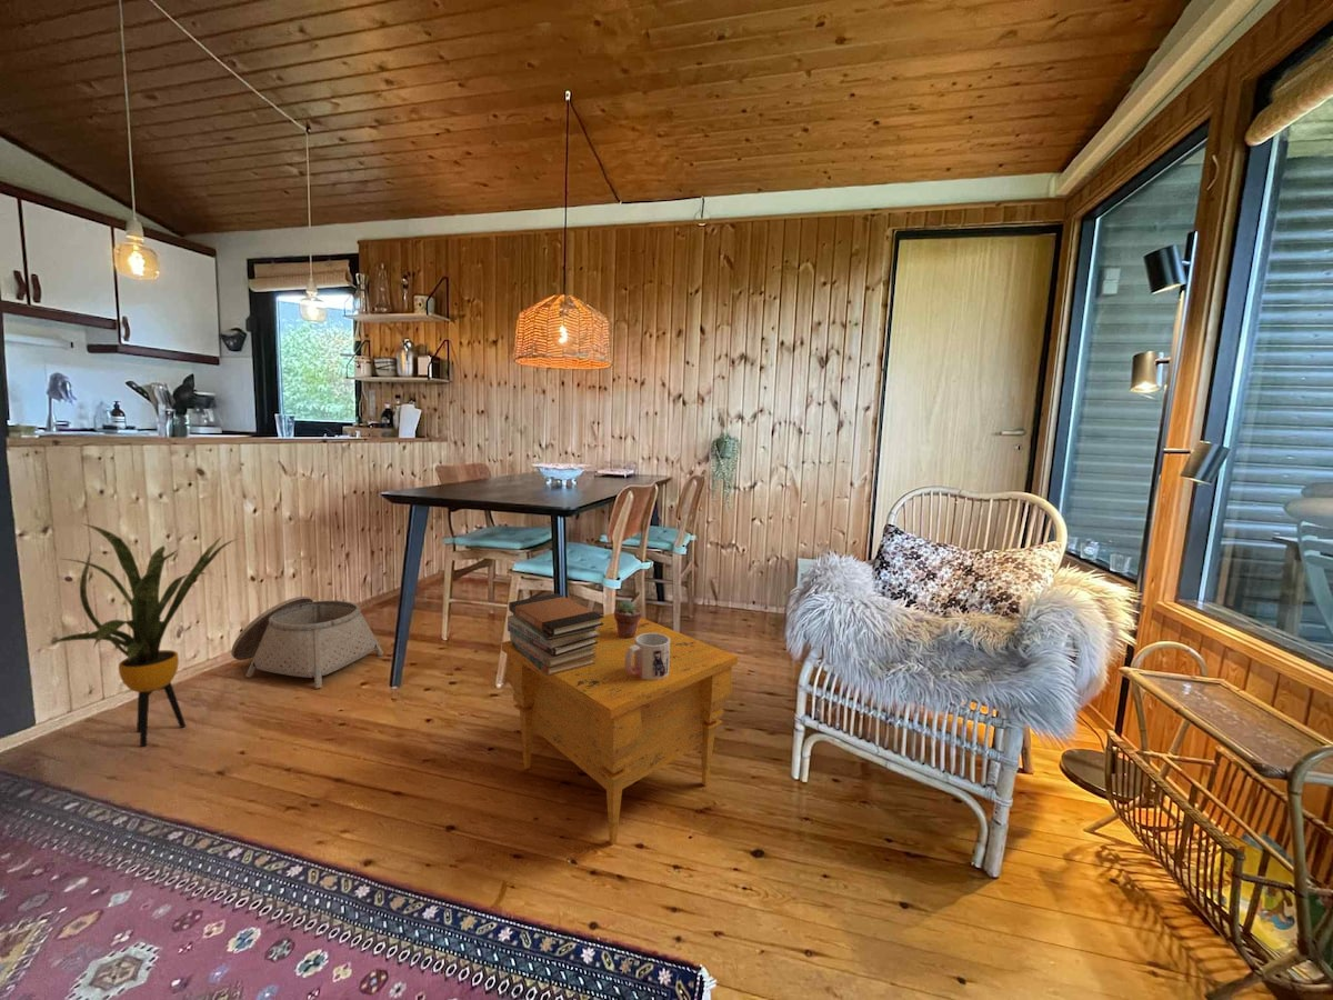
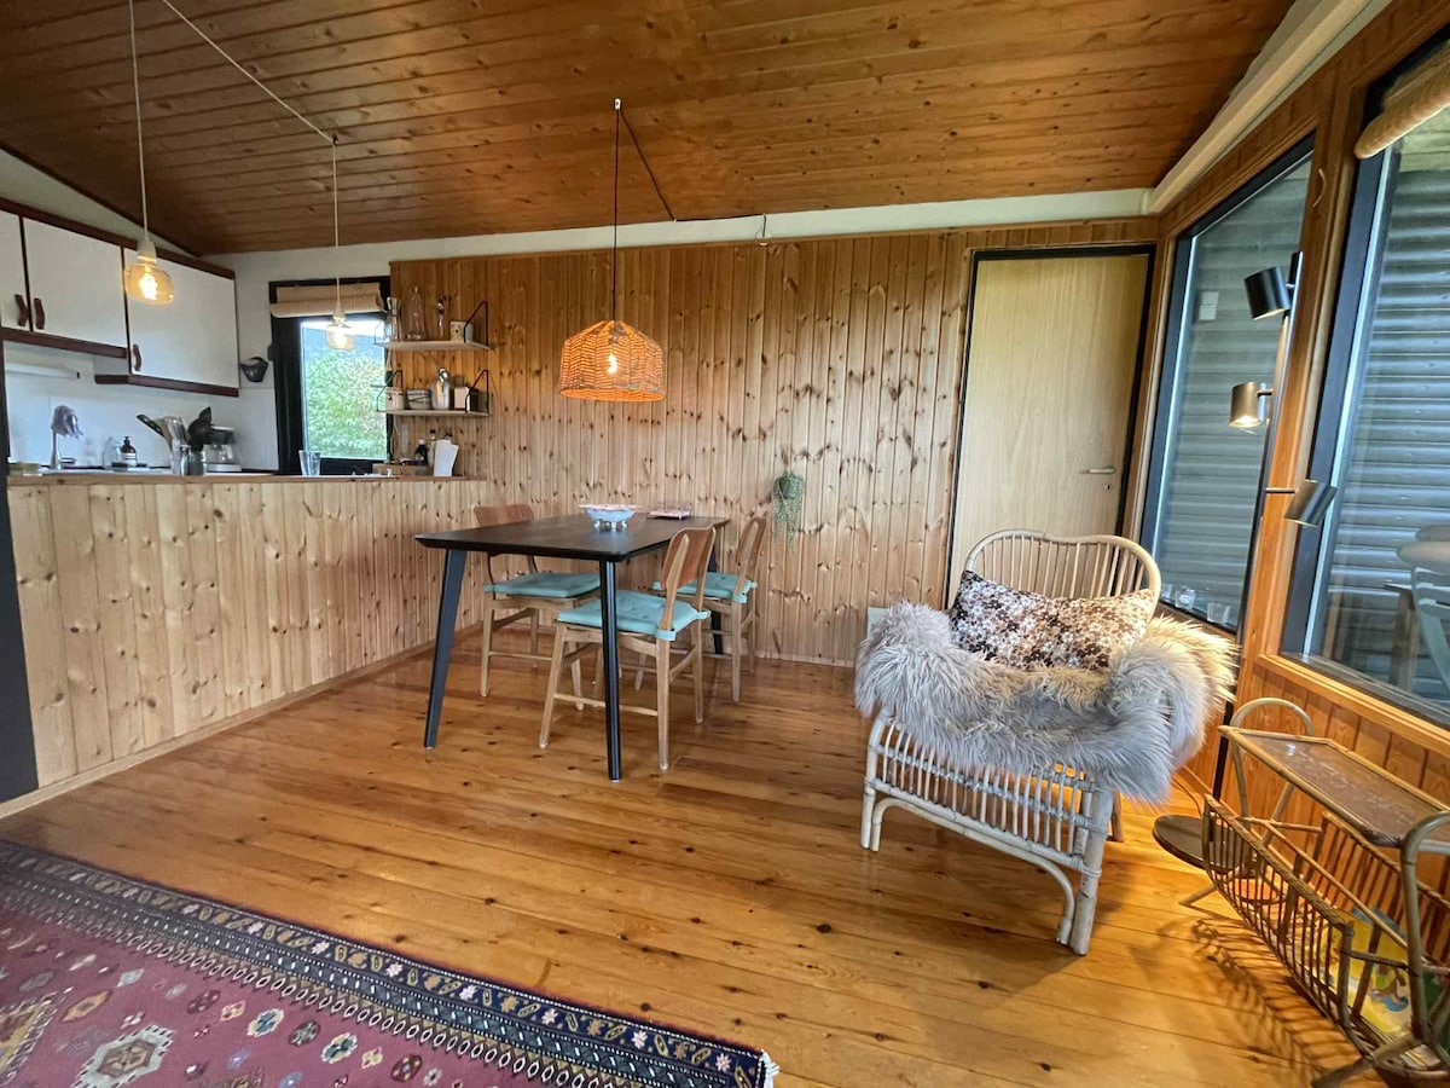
- nightstand [501,612,739,847]
- book stack [507,592,604,676]
- mug [625,633,670,680]
- basket [230,596,384,689]
- potted succulent [613,599,642,639]
- house plant [50,522,238,748]
